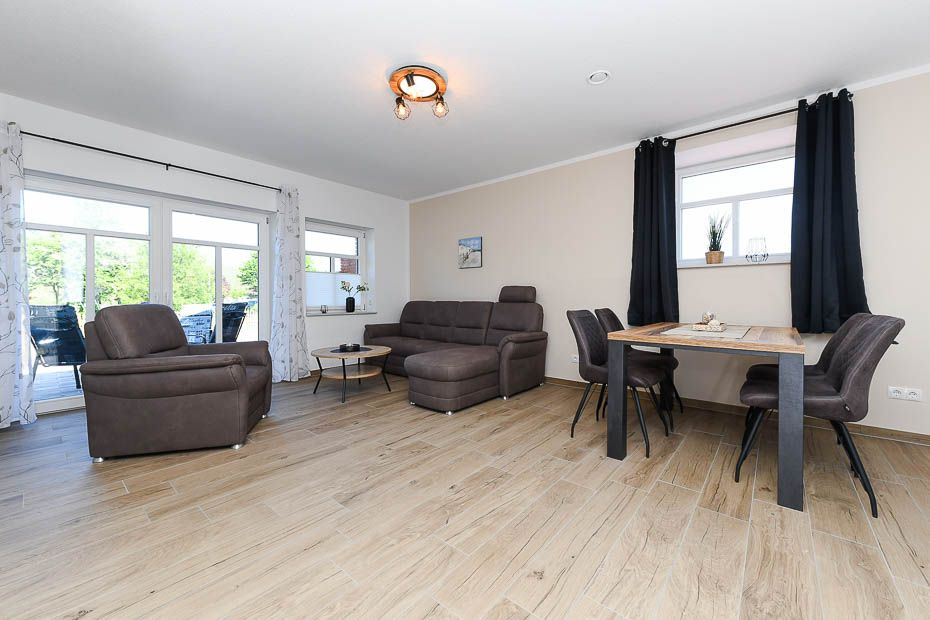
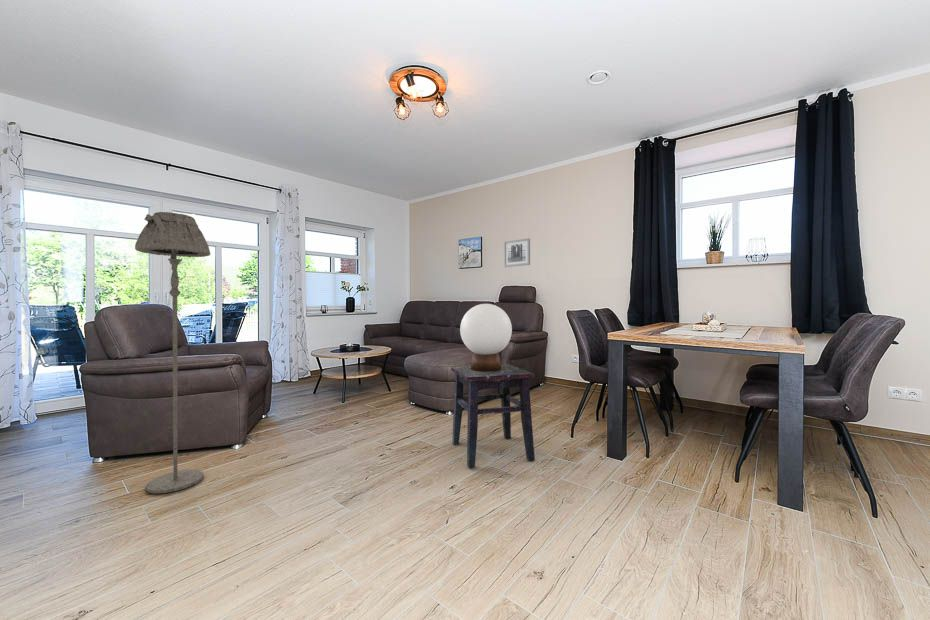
+ floor lamp [134,211,212,495]
+ wall art [503,237,531,268]
+ side table [450,363,536,469]
+ table lamp [459,303,513,372]
